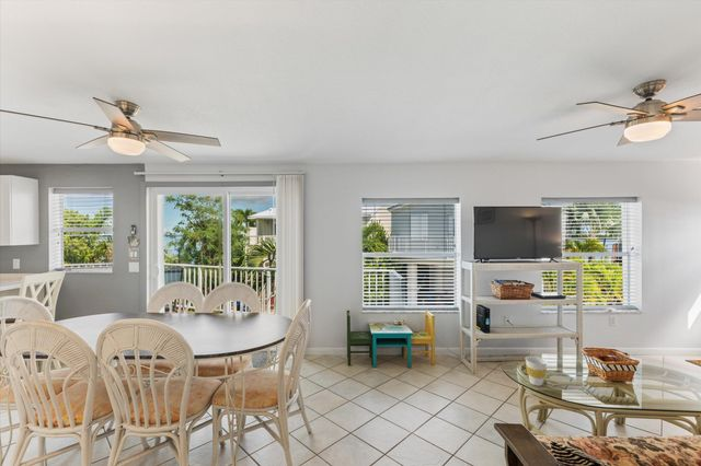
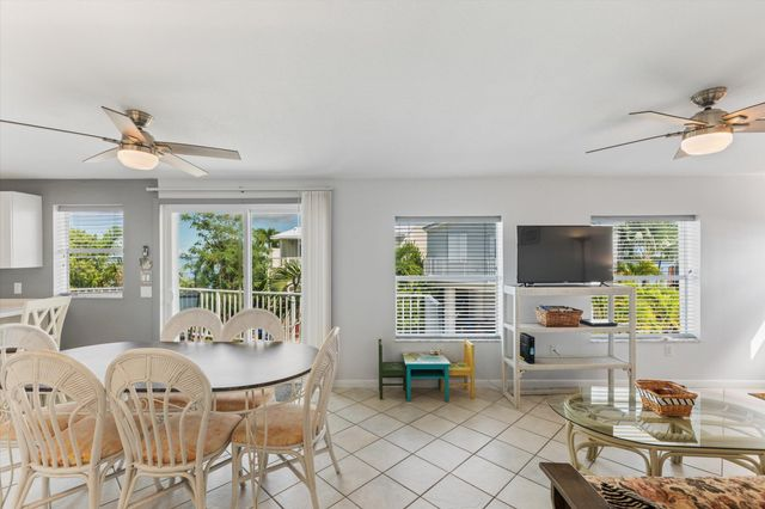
- cup [524,356,549,387]
